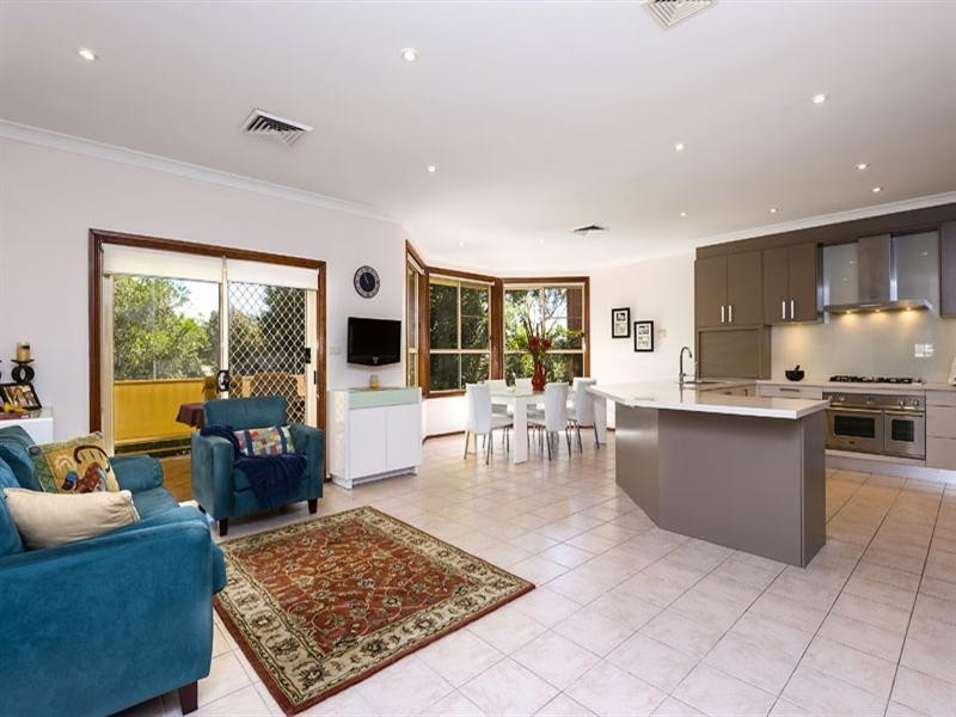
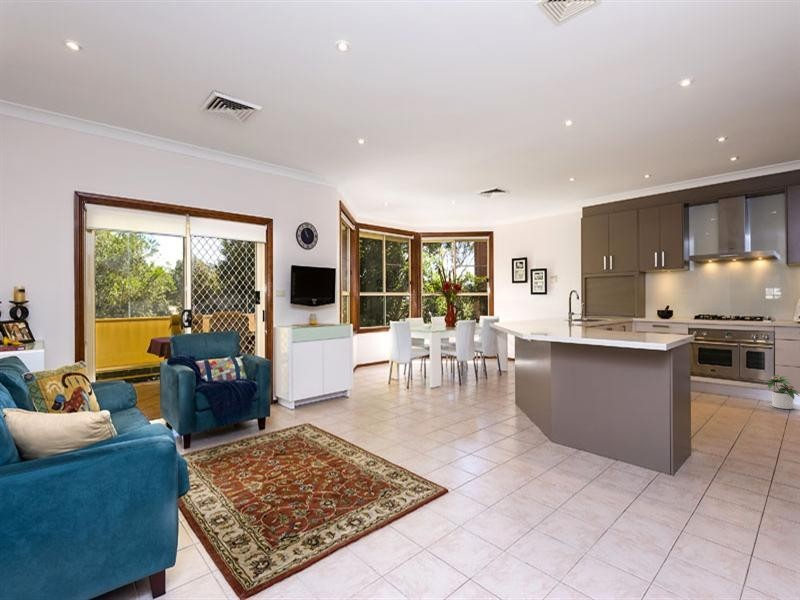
+ potted plant [761,374,800,410]
